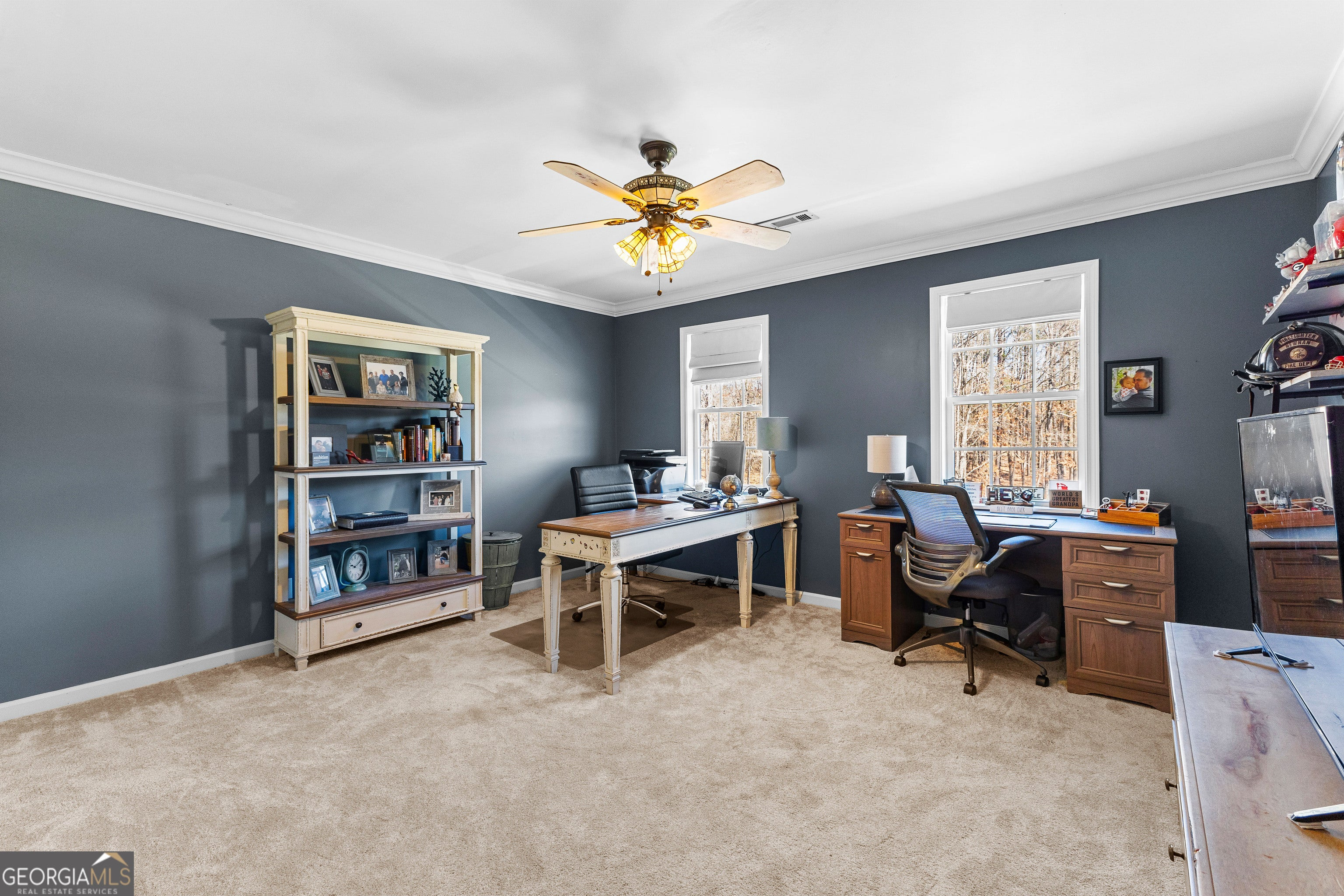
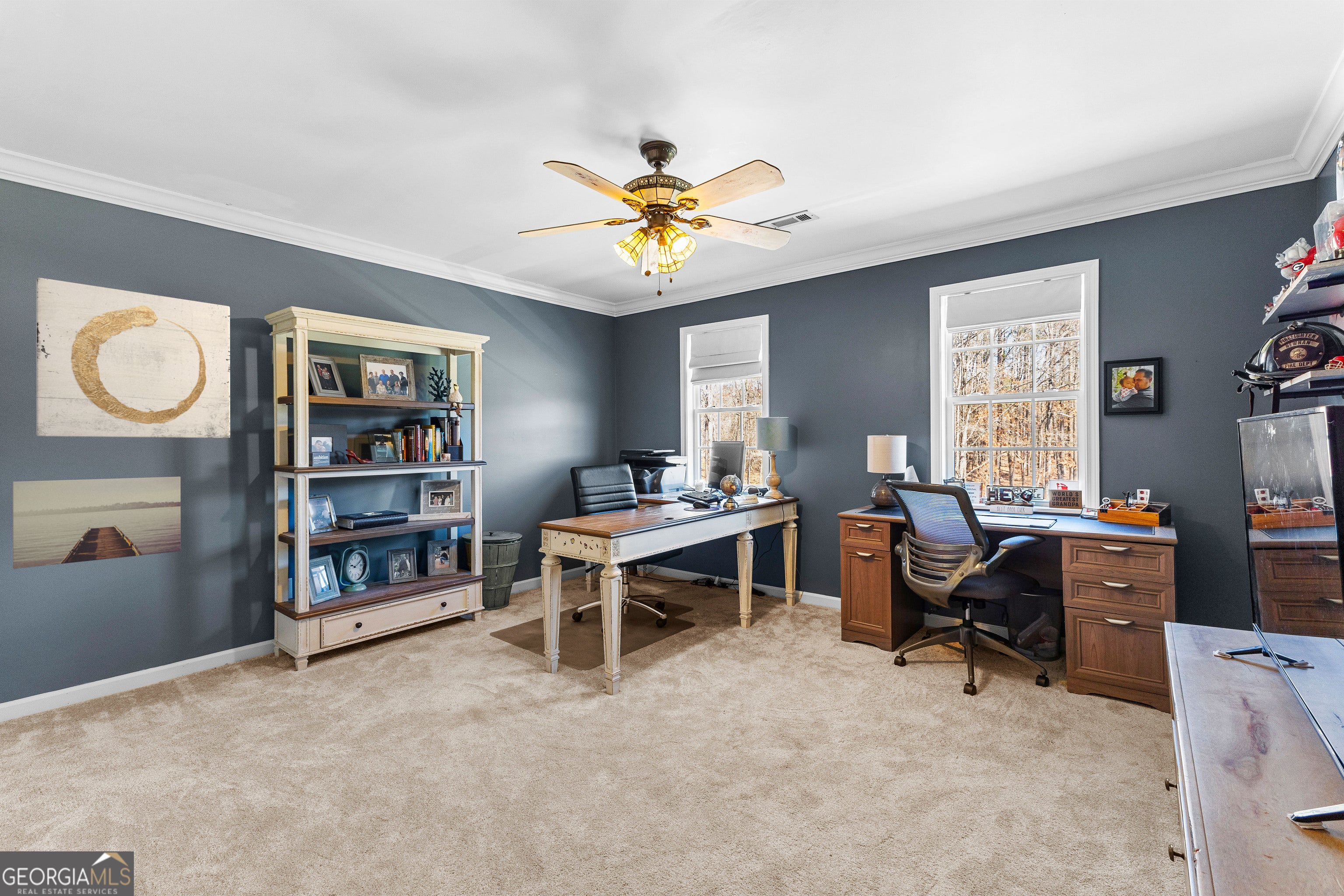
+ wall art [12,476,181,569]
+ wall art [36,277,231,439]
